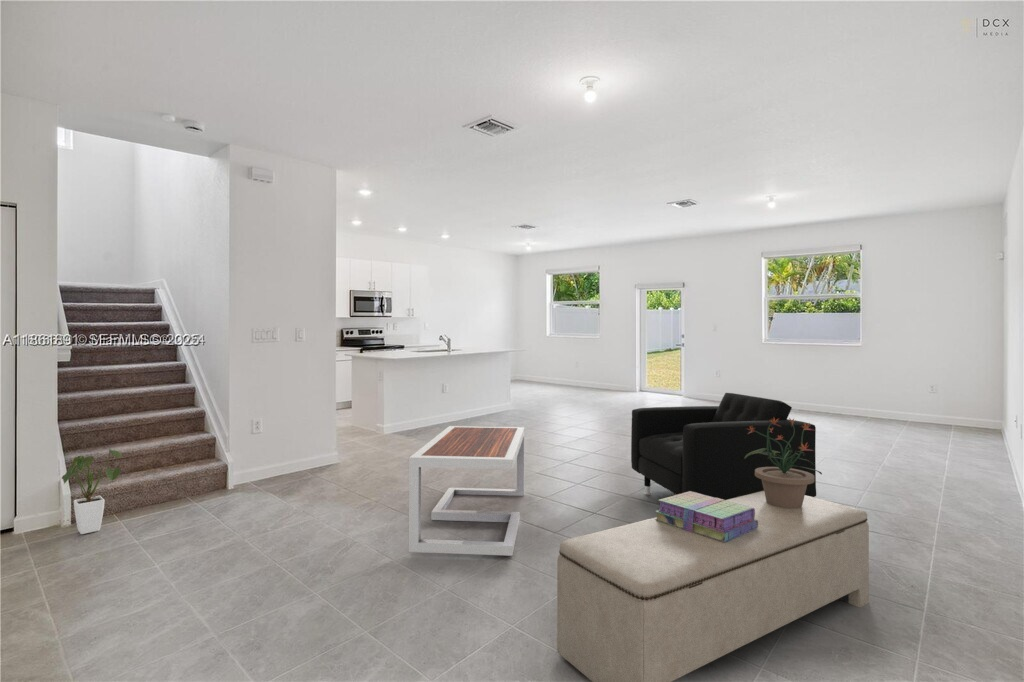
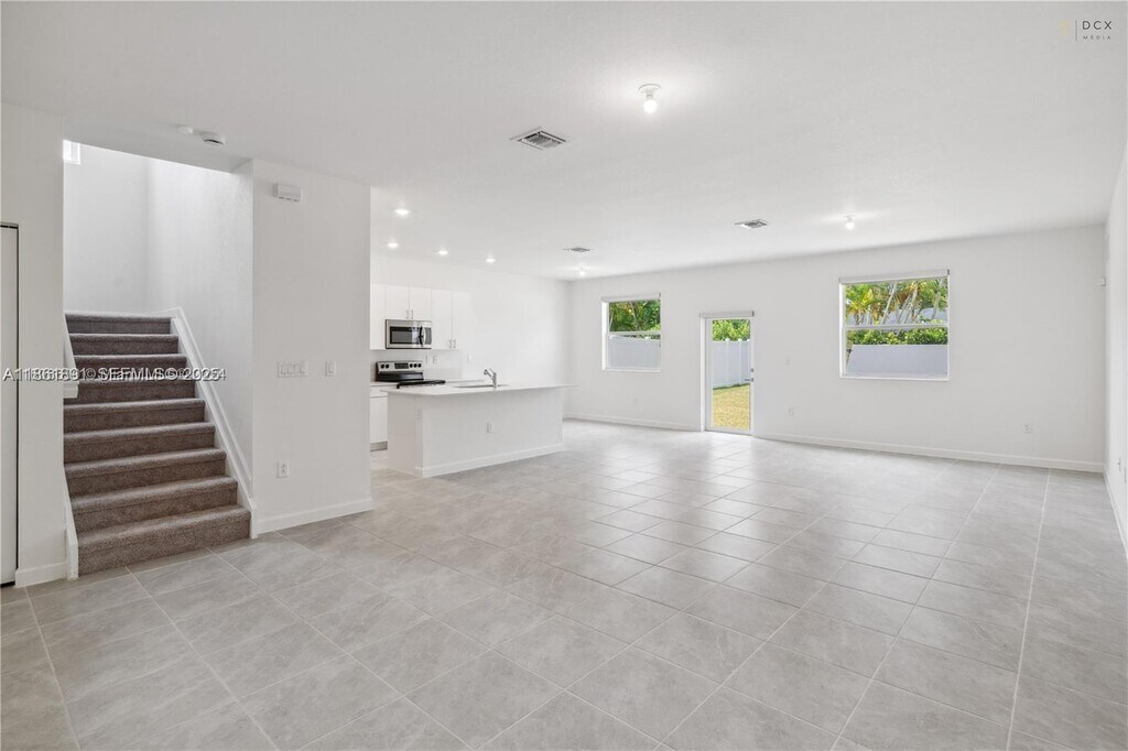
- stack of books [654,491,758,543]
- armchair [630,392,817,500]
- house plant [61,448,123,535]
- potted plant [744,417,823,509]
- bench [556,491,870,682]
- coffee table [408,425,525,557]
